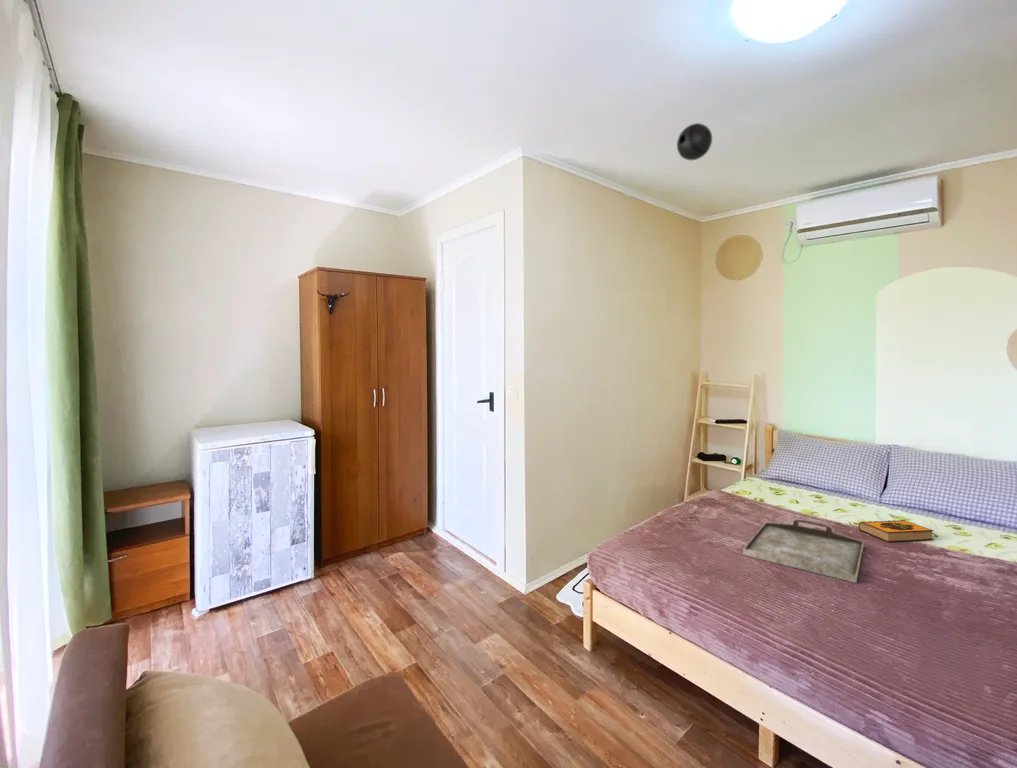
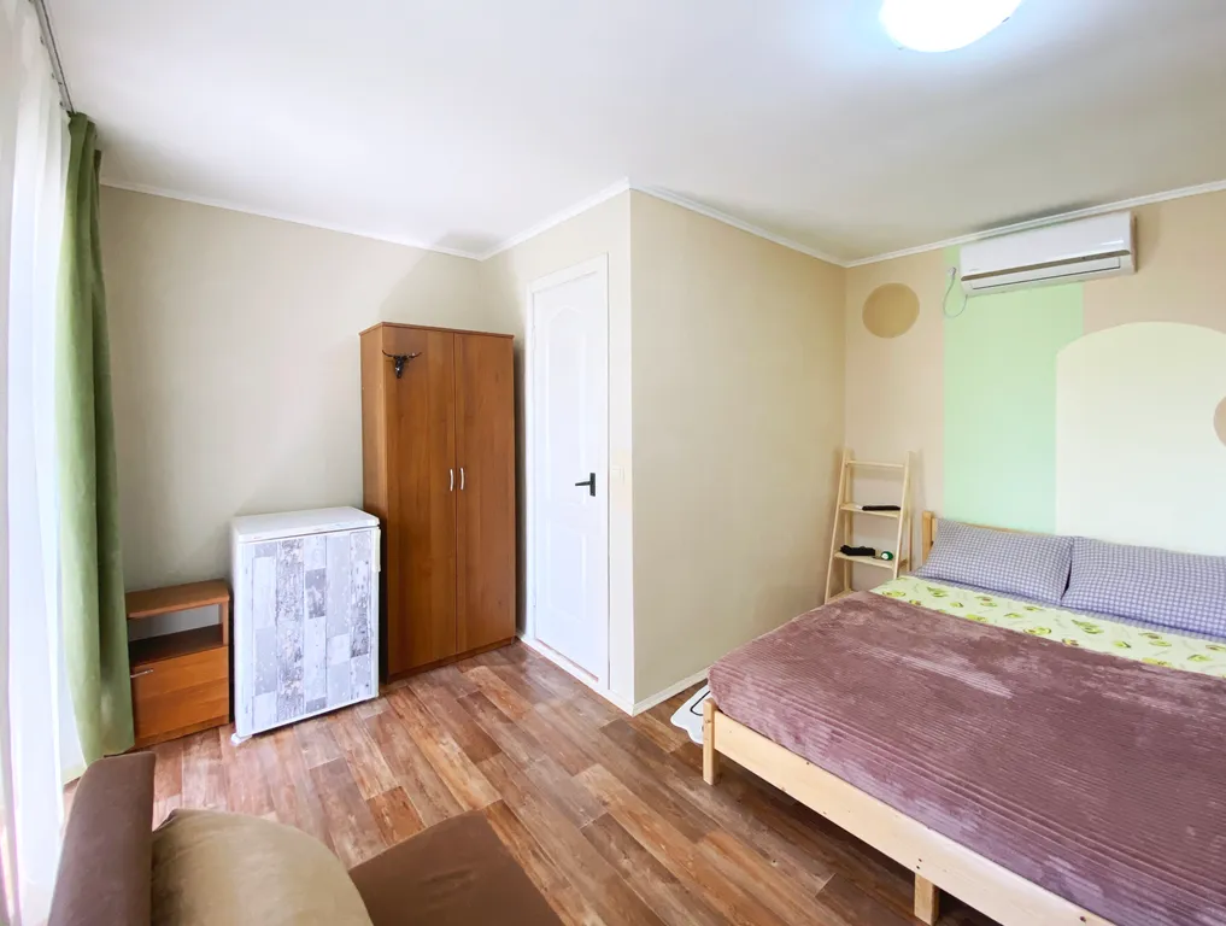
- serving tray [742,519,865,584]
- hardback book [857,519,935,543]
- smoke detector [676,122,713,161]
